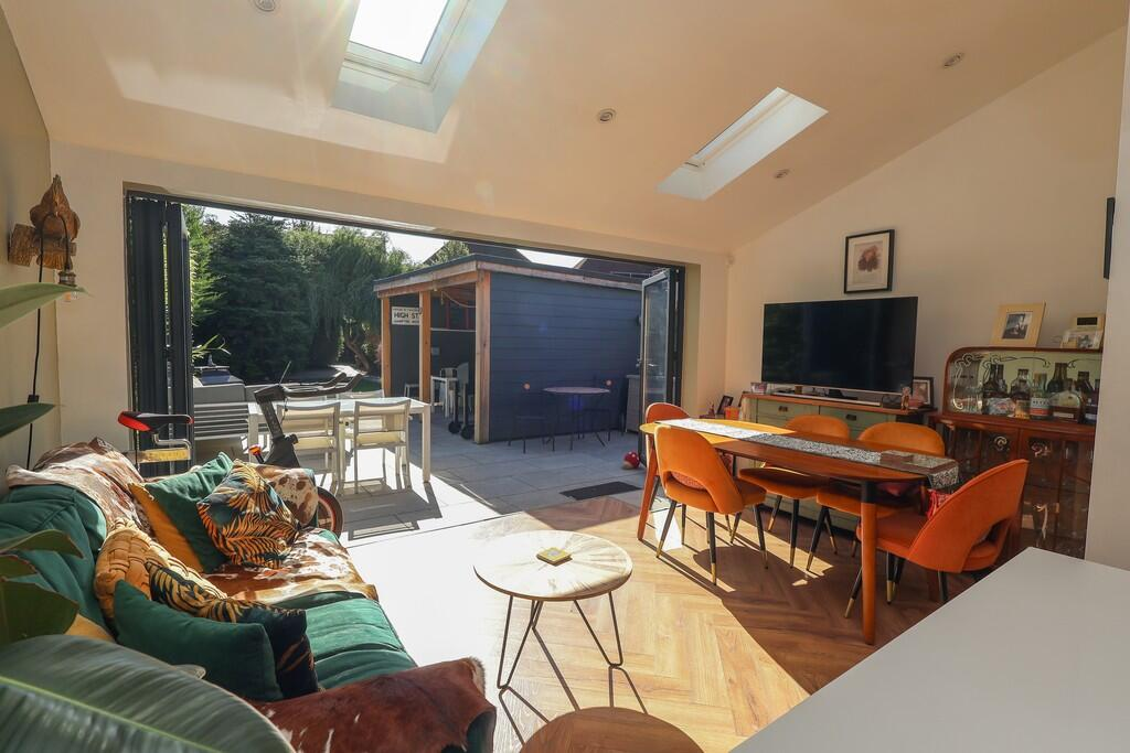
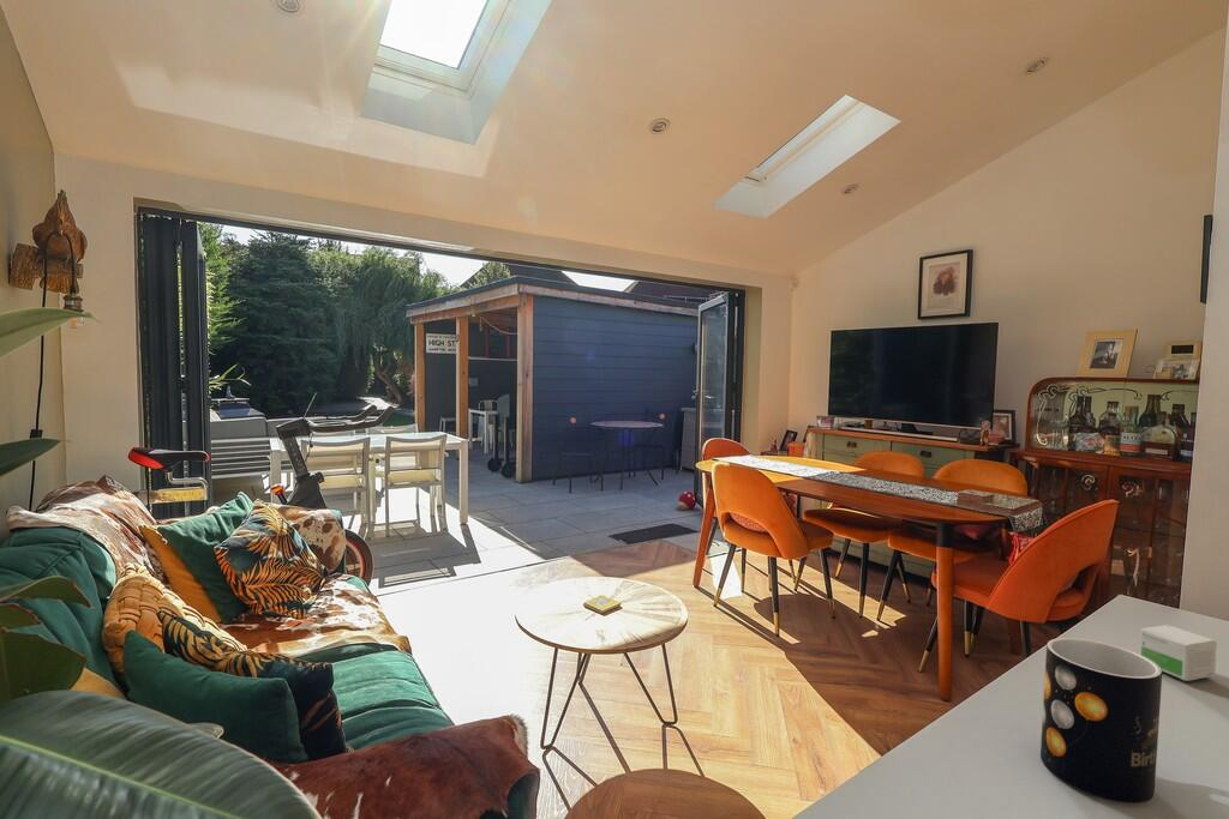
+ small box [1138,624,1218,682]
+ mug [1039,637,1163,805]
